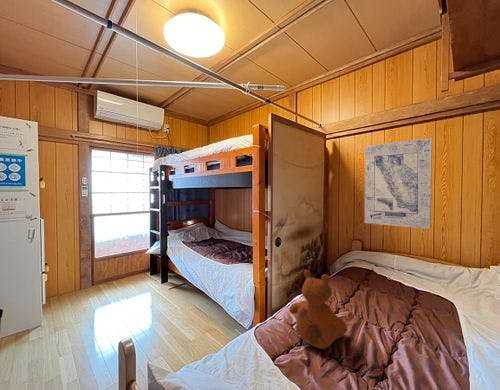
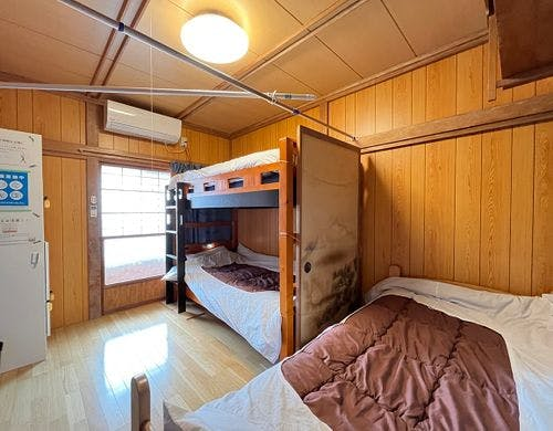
- wall art [364,137,433,230]
- teddy bear [288,269,349,350]
